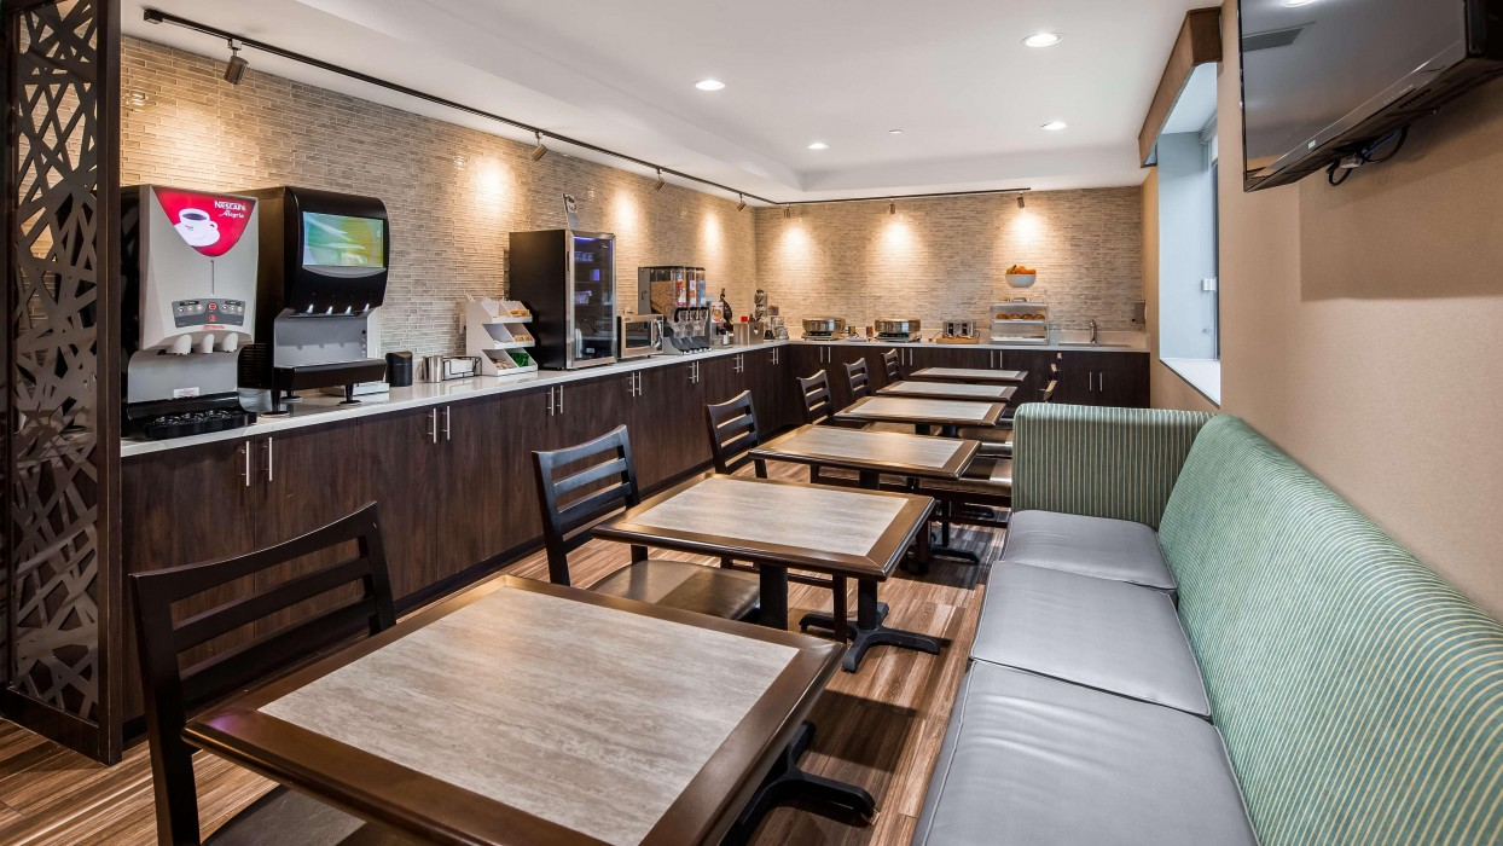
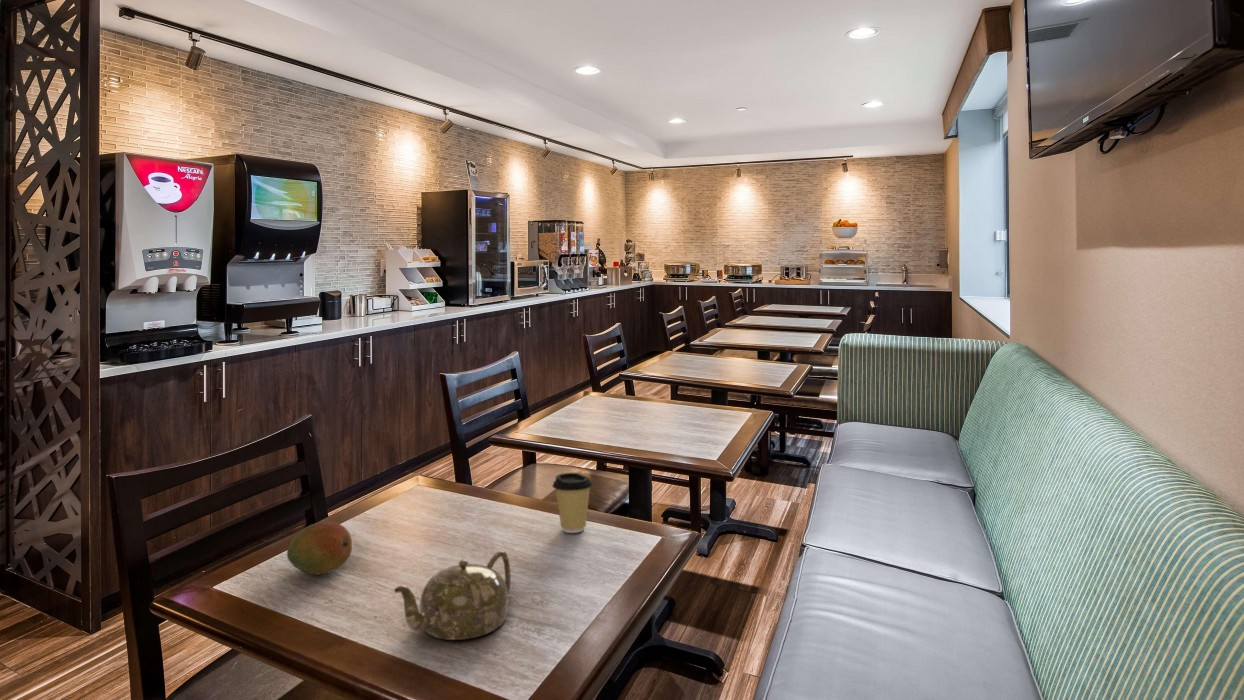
+ coffee cup [551,472,594,534]
+ teapot [393,550,512,641]
+ fruit [286,520,353,576]
